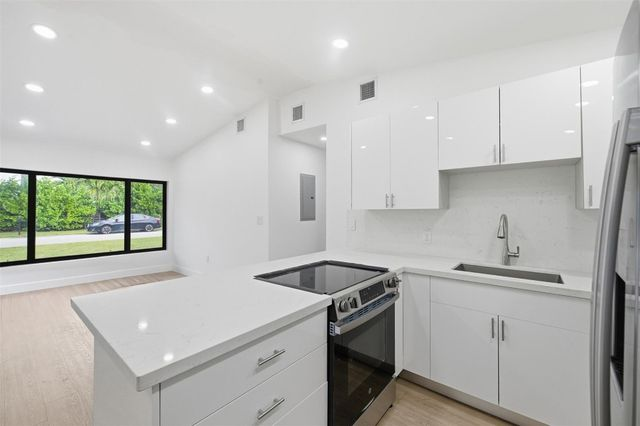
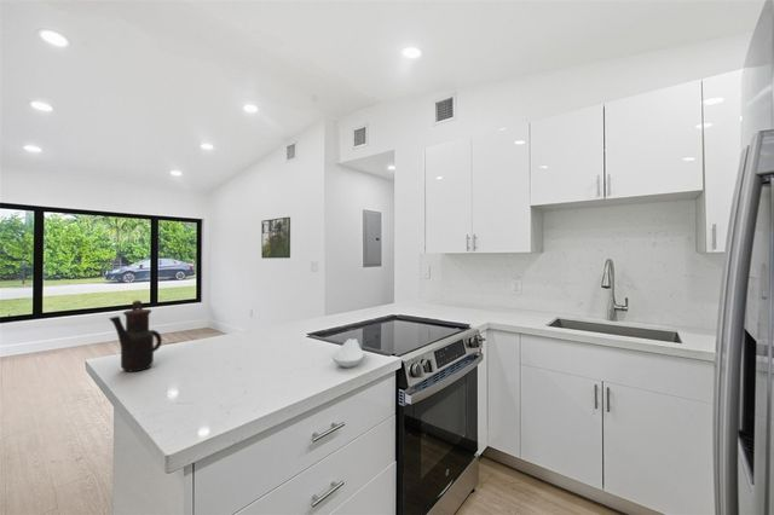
+ teapot [108,300,163,372]
+ spoon rest [331,337,365,369]
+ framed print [260,216,291,260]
